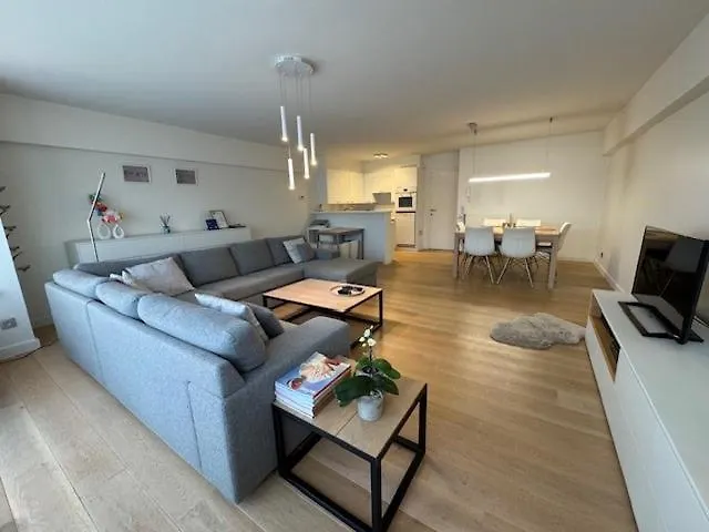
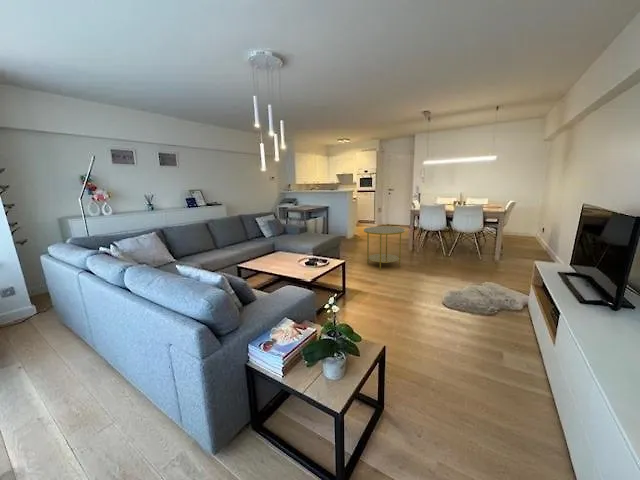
+ side table [363,225,406,271]
